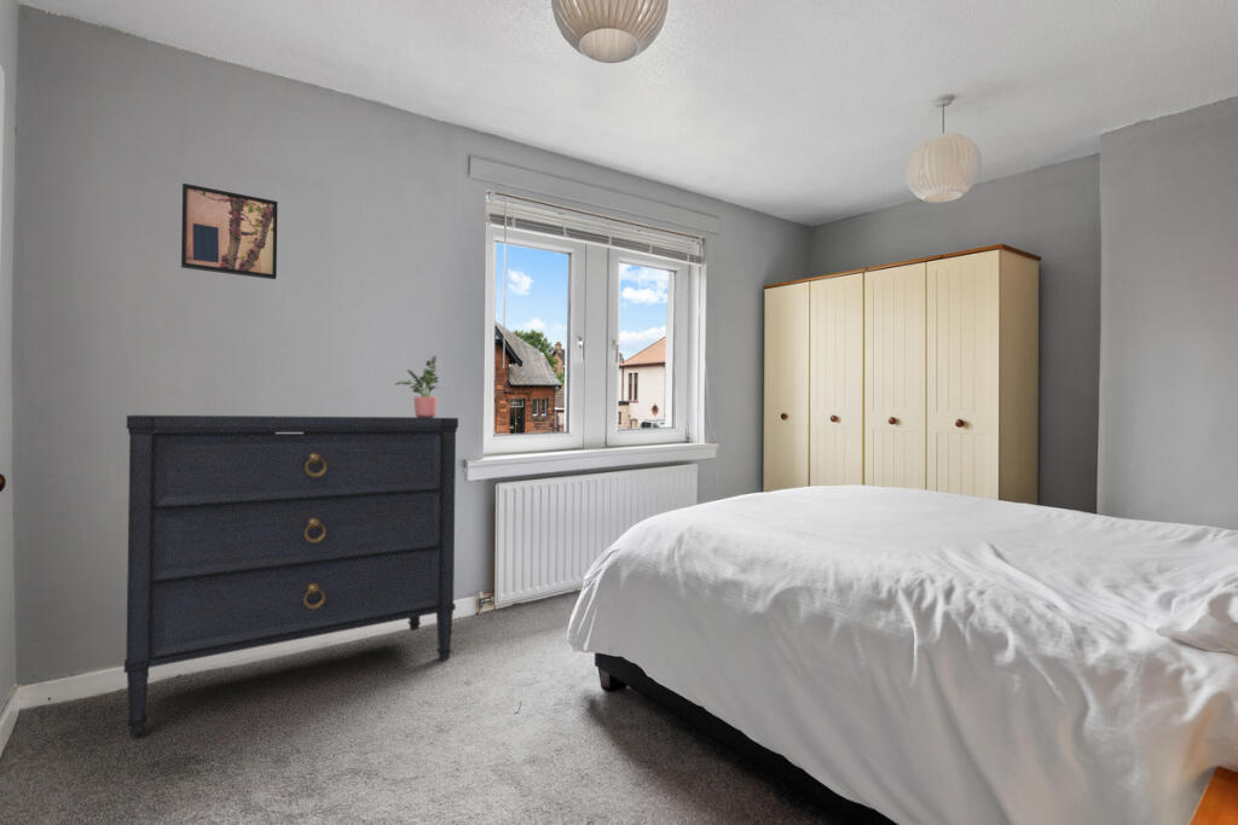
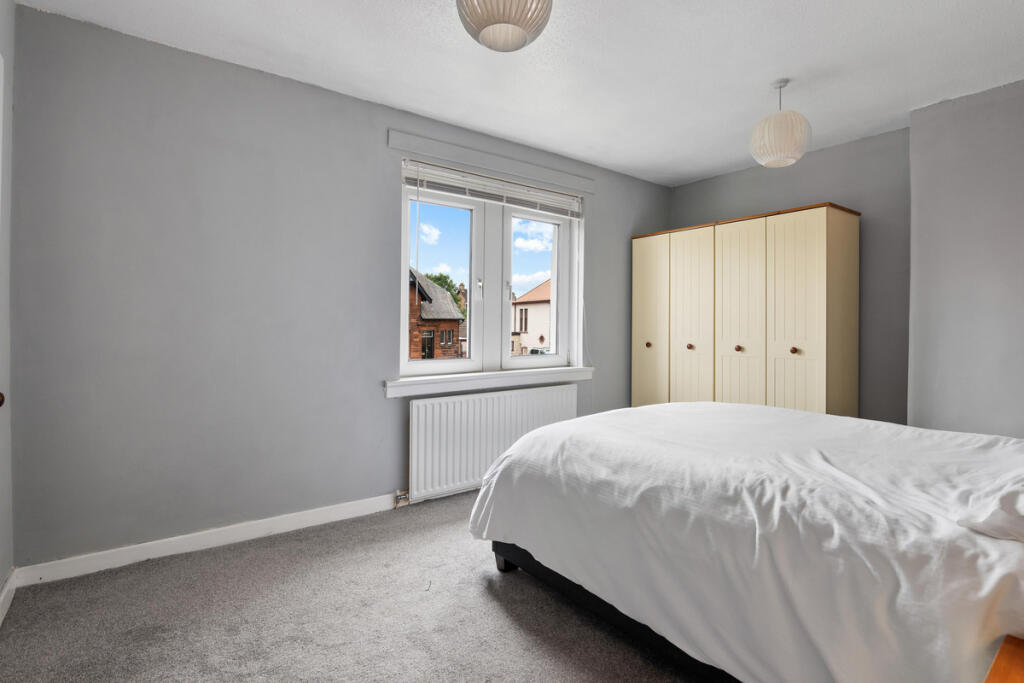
- dresser [122,414,459,737]
- potted plant [394,355,439,418]
- wall art [180,182,279,280]
